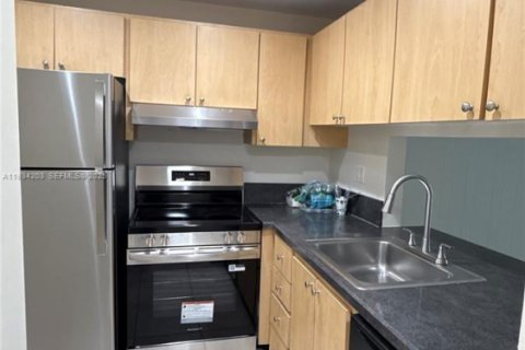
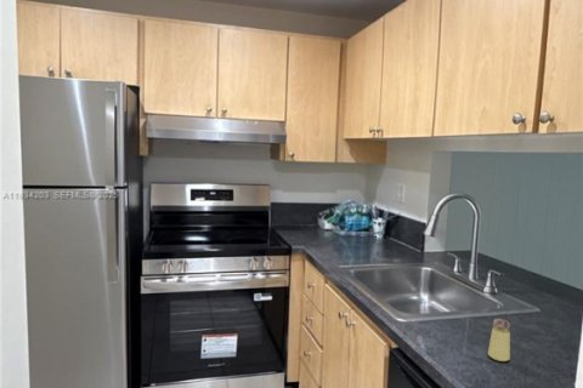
+ saltshaker [487,318,511,363]
